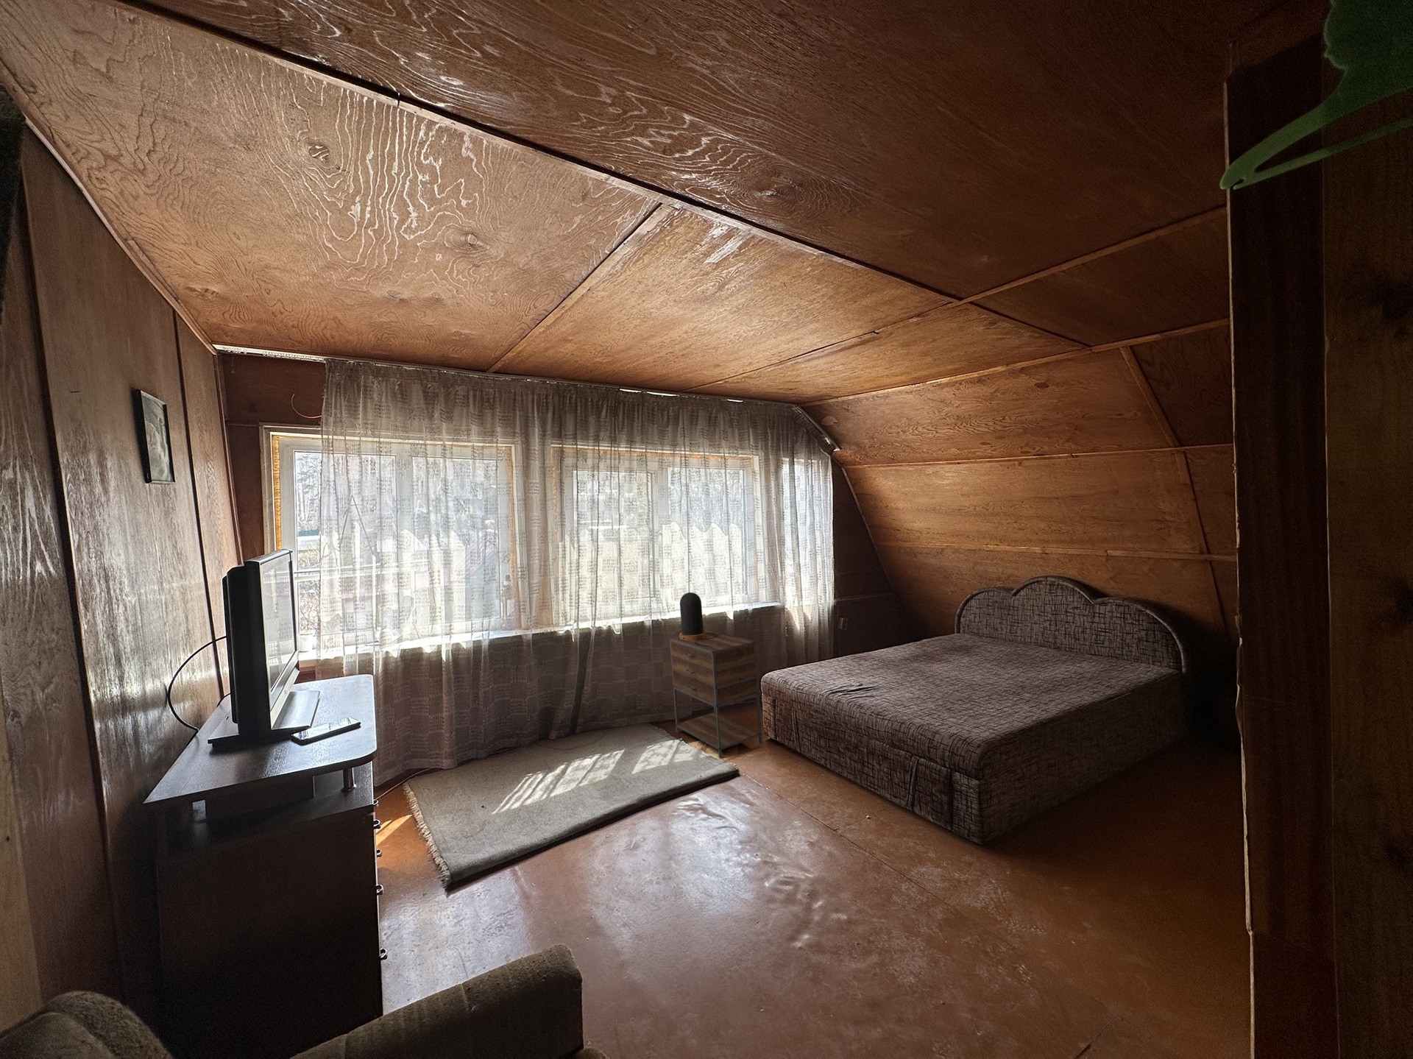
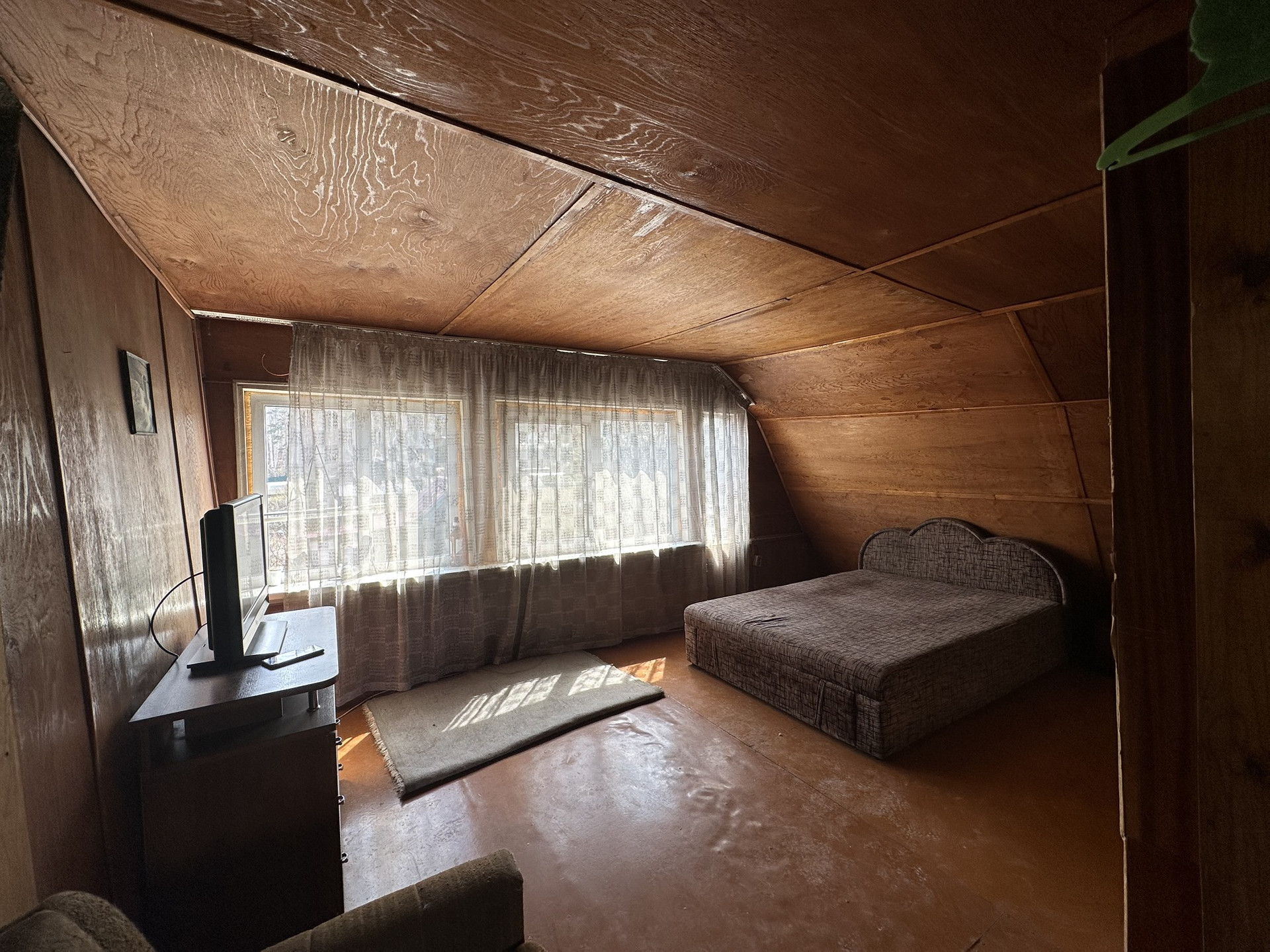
- table lamp [679,592,719,646]
- nightstand [669,630,763,759]
